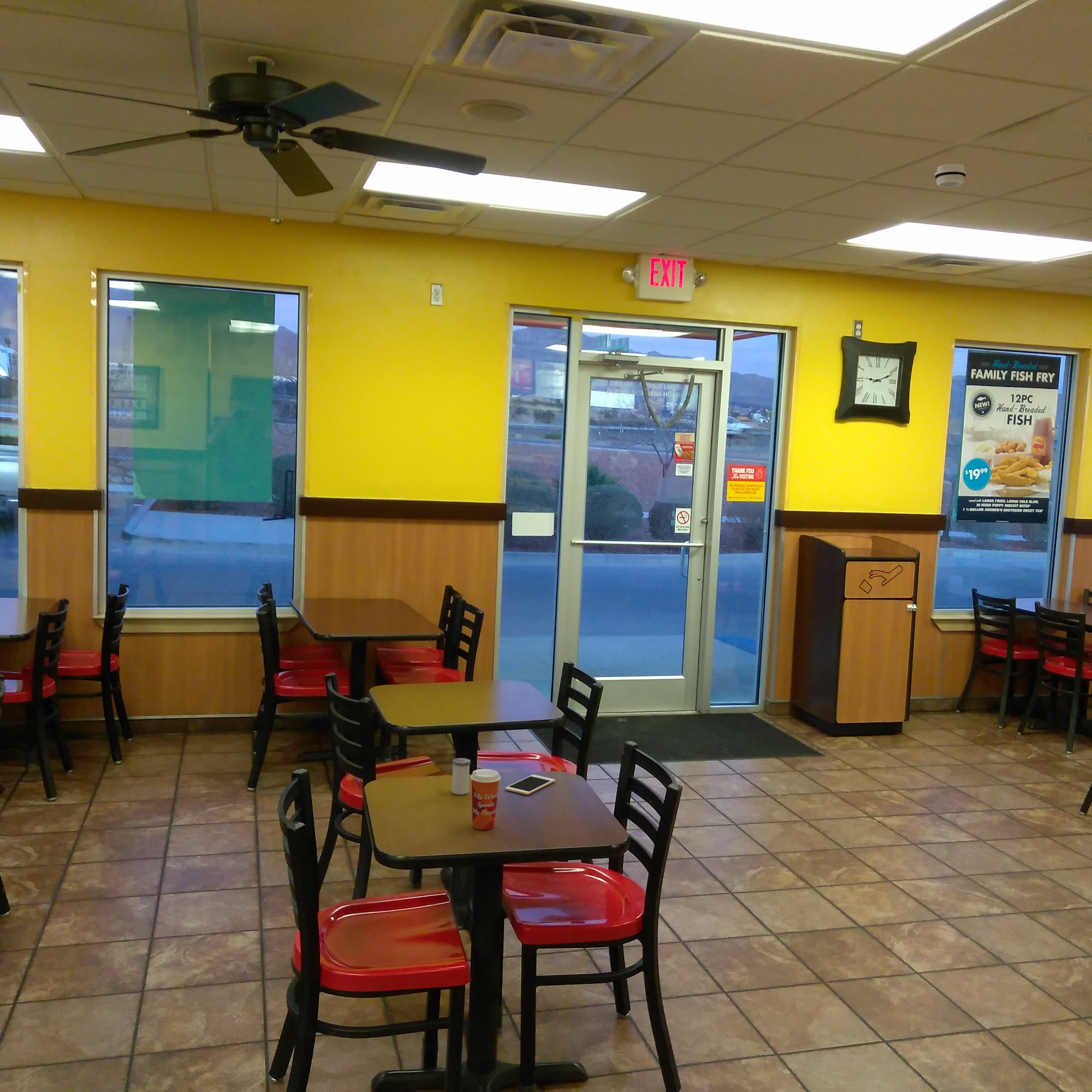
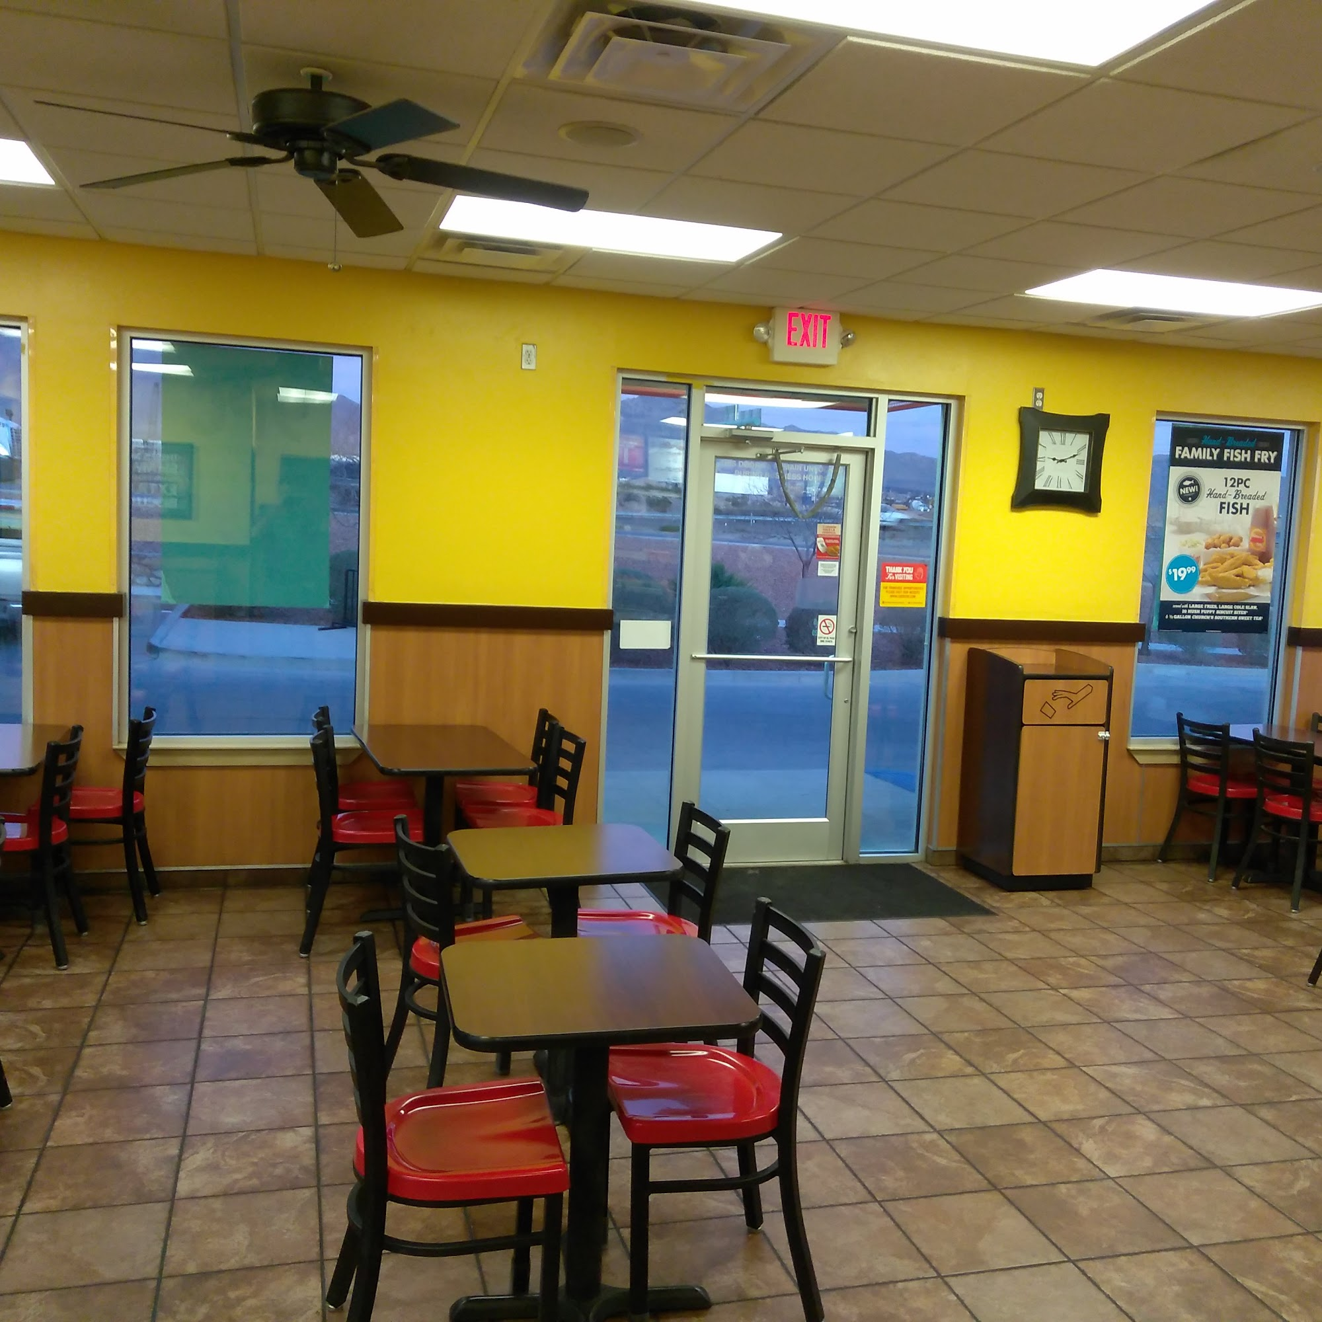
- salt shaker [451,757,471,795]
- paper cup [470,769,501,830]
- cell phone [505,774,556,796]
- smoke detector [934,163,967,188]
